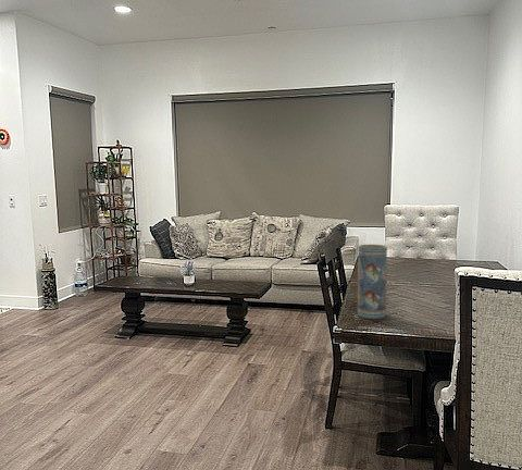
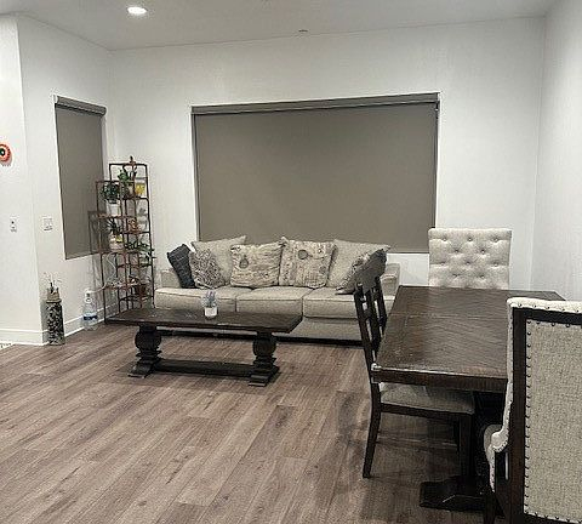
- vase [357,244,388,320]
